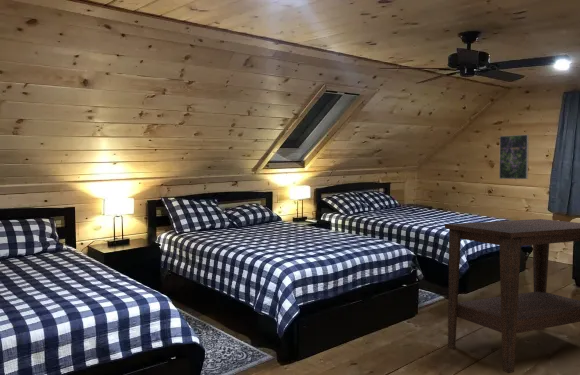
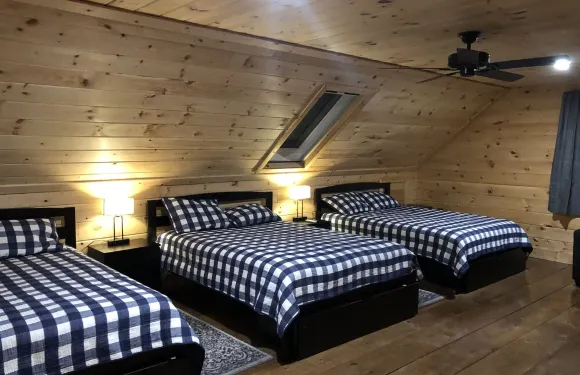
- side table [444,218,580,374]
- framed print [498,134,530,180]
